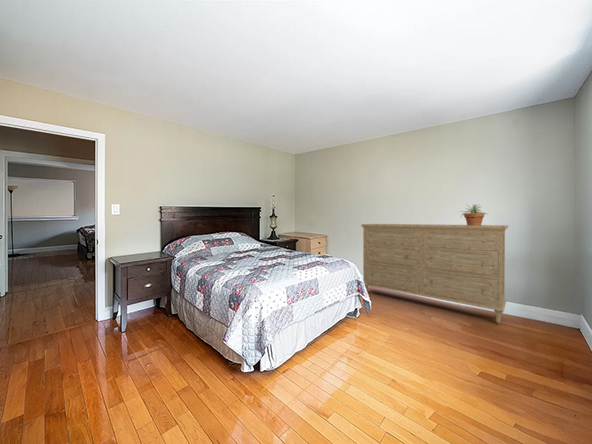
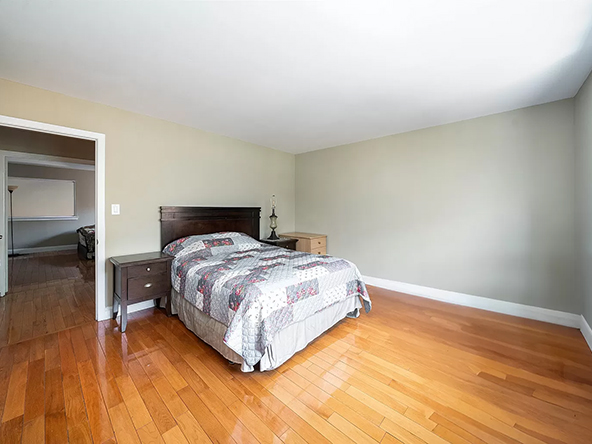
- potted plant [457,203,488,225]
- dresser [360,223,509,324]
